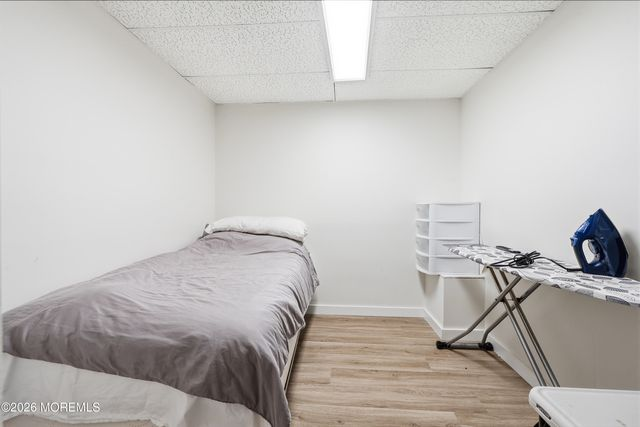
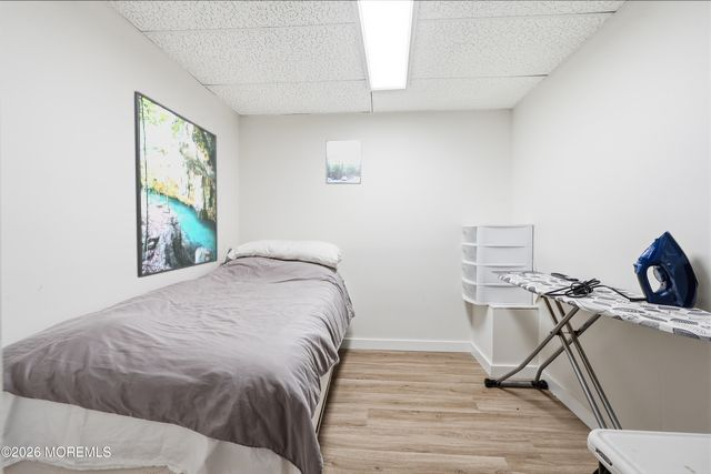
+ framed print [133,90,219,279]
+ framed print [326,139,362,185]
